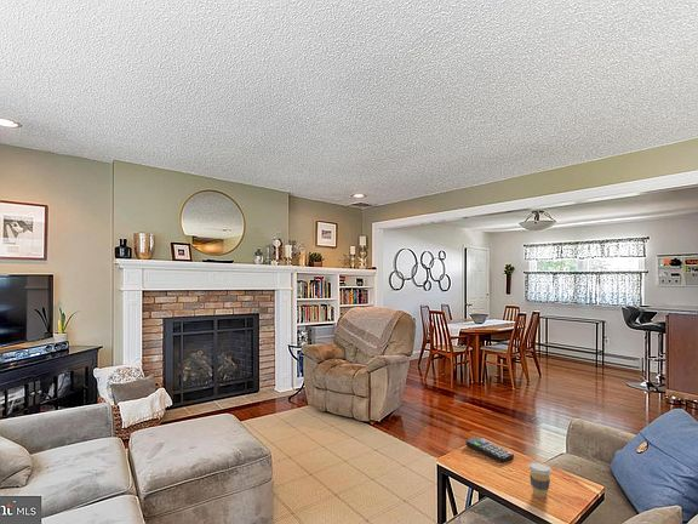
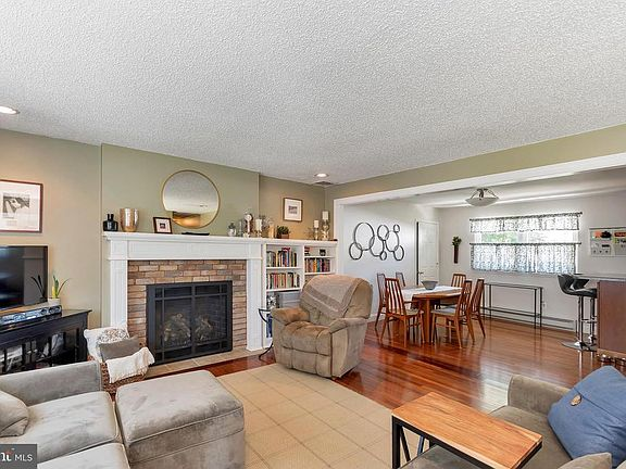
- coffee cup [527,461,553,500]
- remote control [464,435,515,465]
